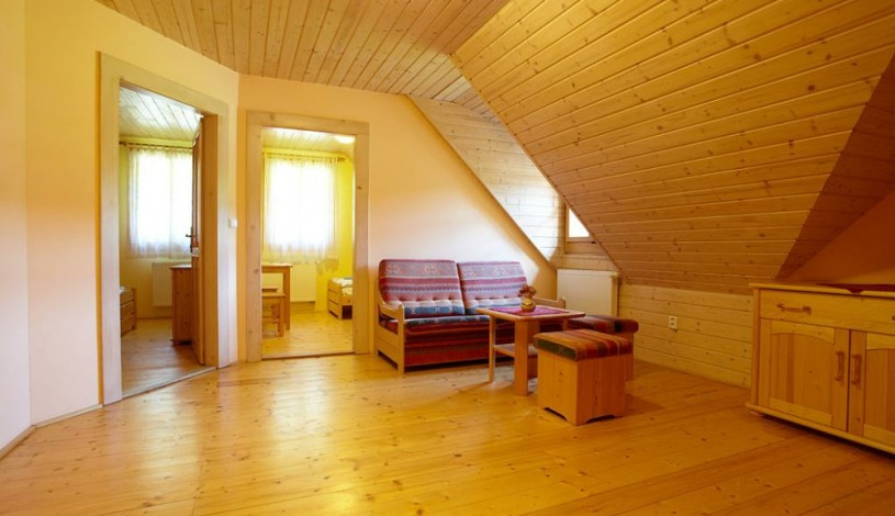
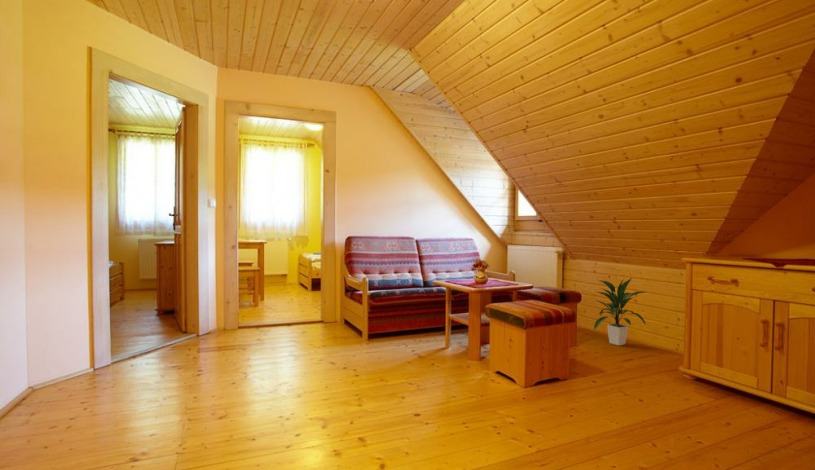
+ indoor plant [593,277,647,346]
